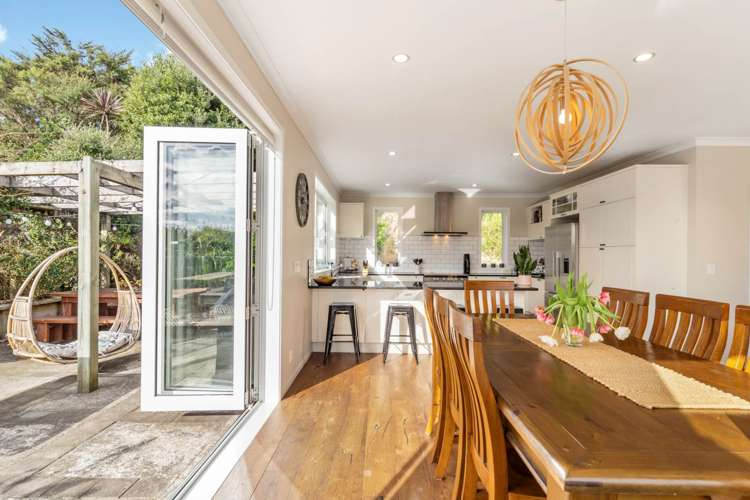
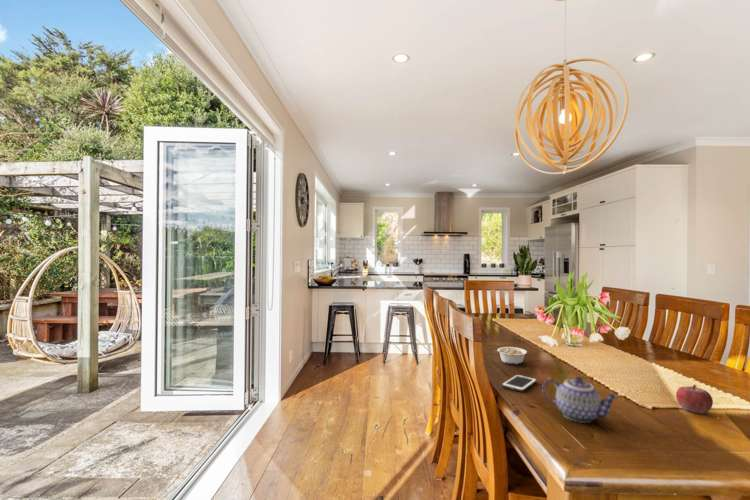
+ legume [494,346,528,365]
+ teapot [541,375,620,424]
+ fruit [675,384,714,414]
+ cell phone [501,374,538,393]
